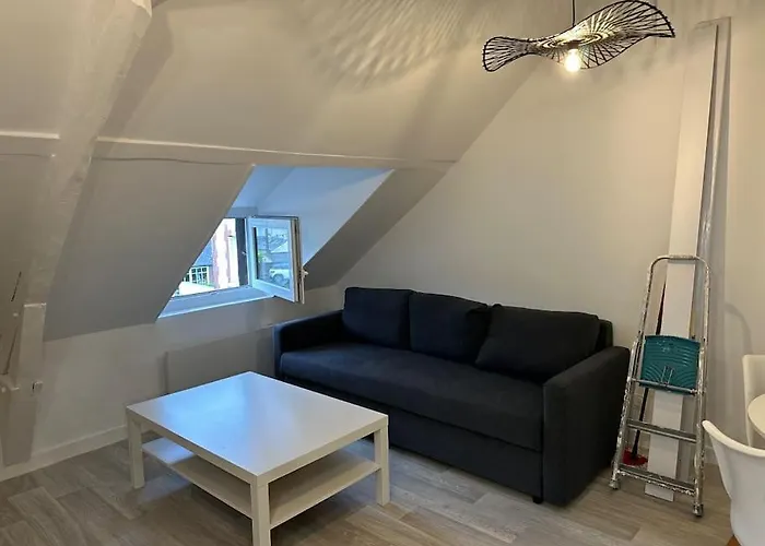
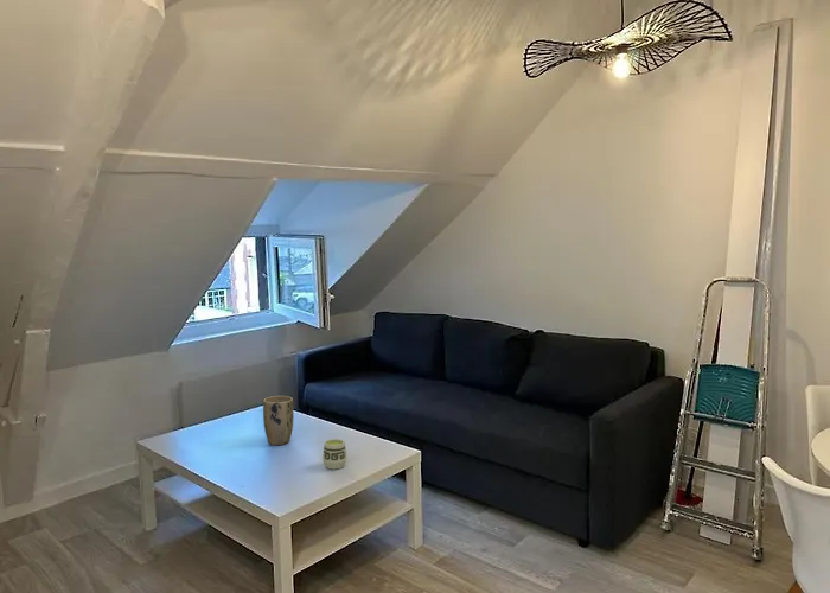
+ cup [321,438,347,471]
+ plant pot [262,395,295,446]
